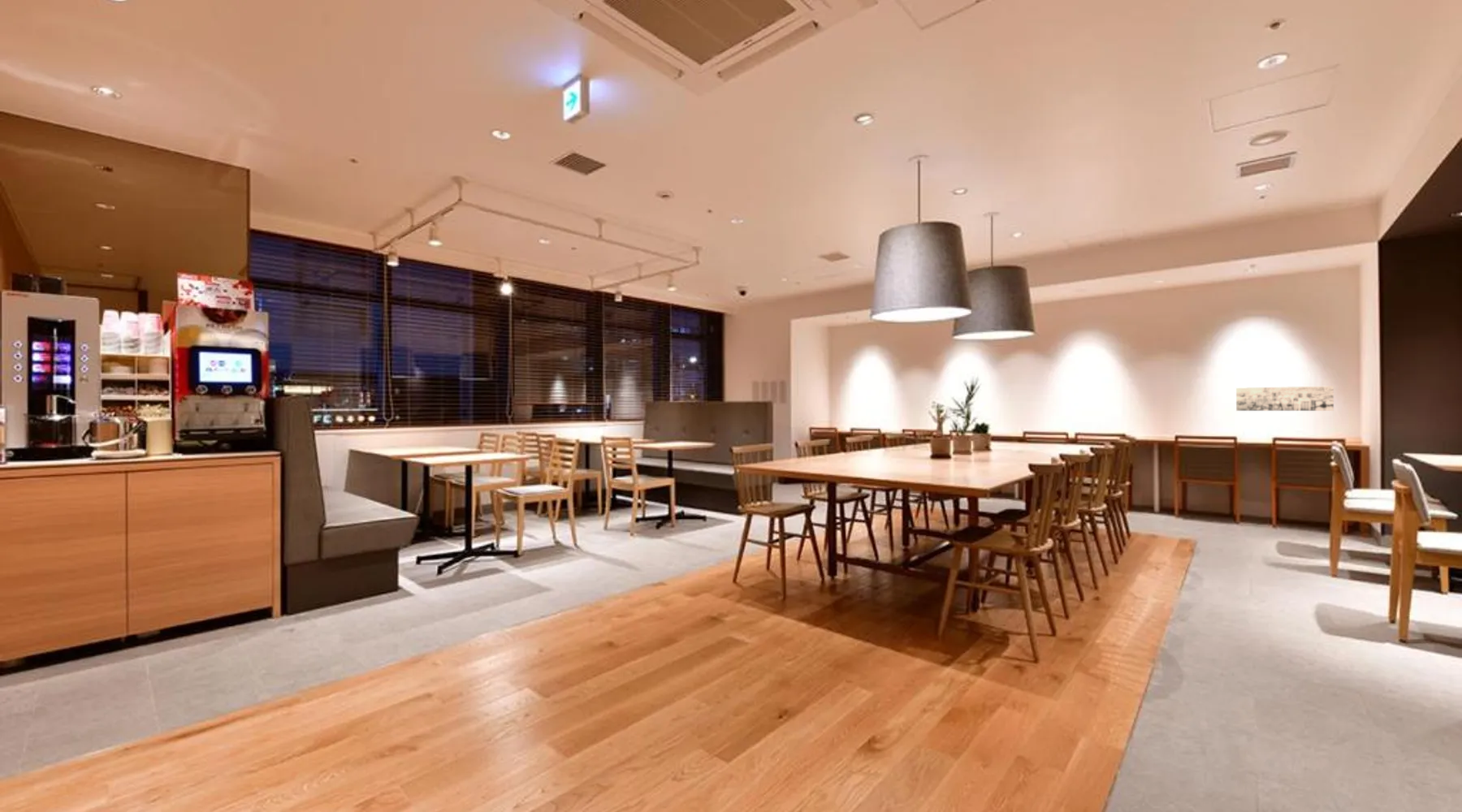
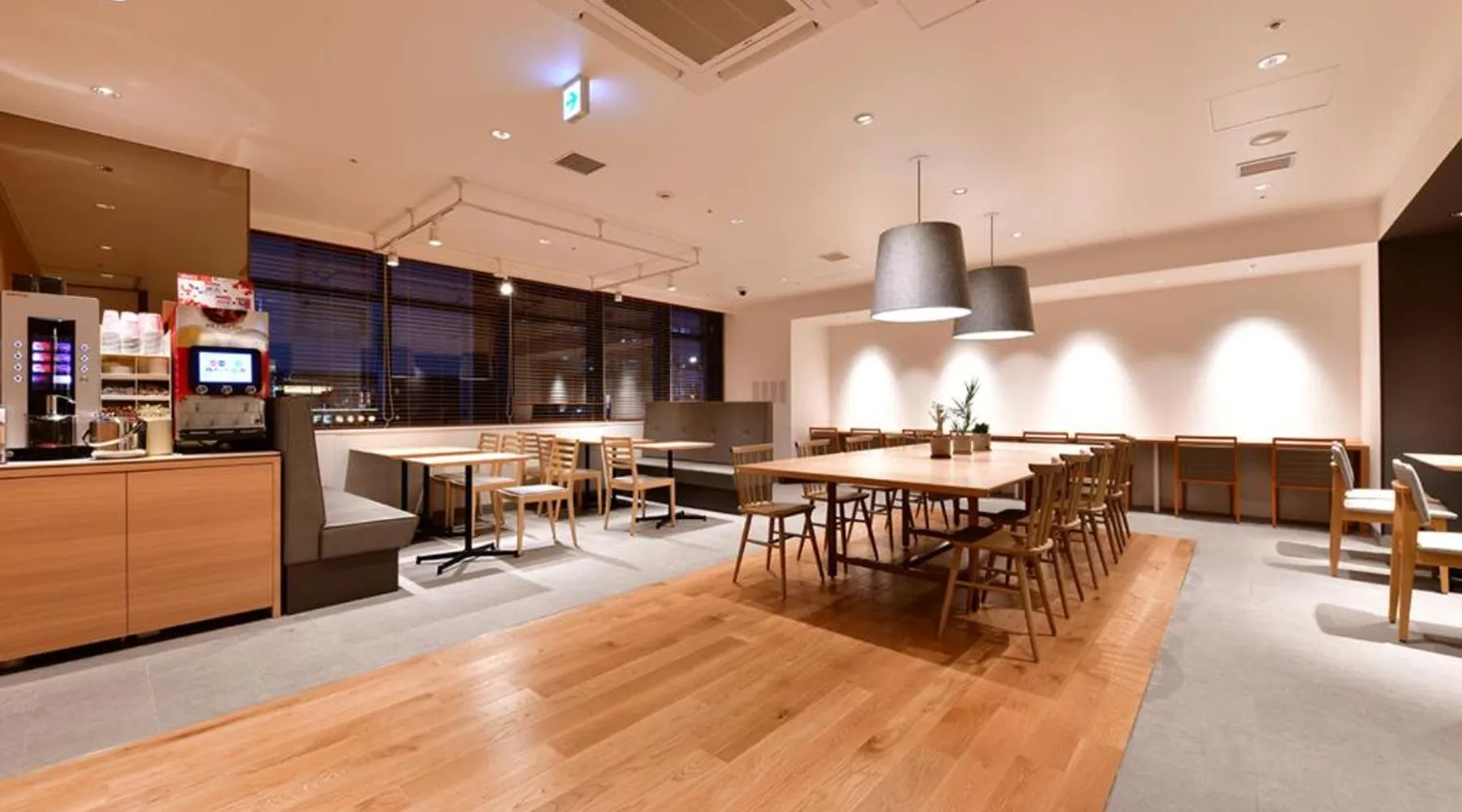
- wall art [1235,385,1334,412]
